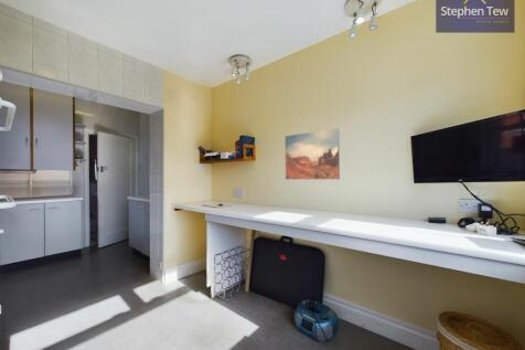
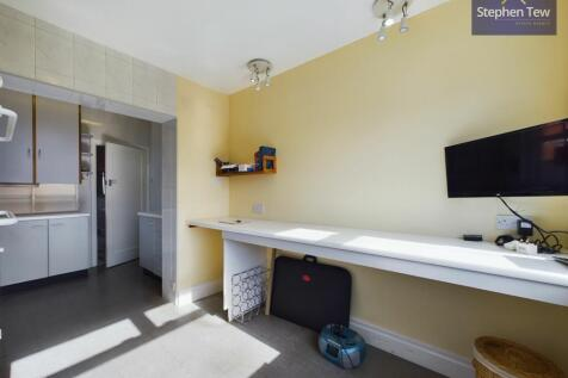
- wall art [285,127,341,180]
